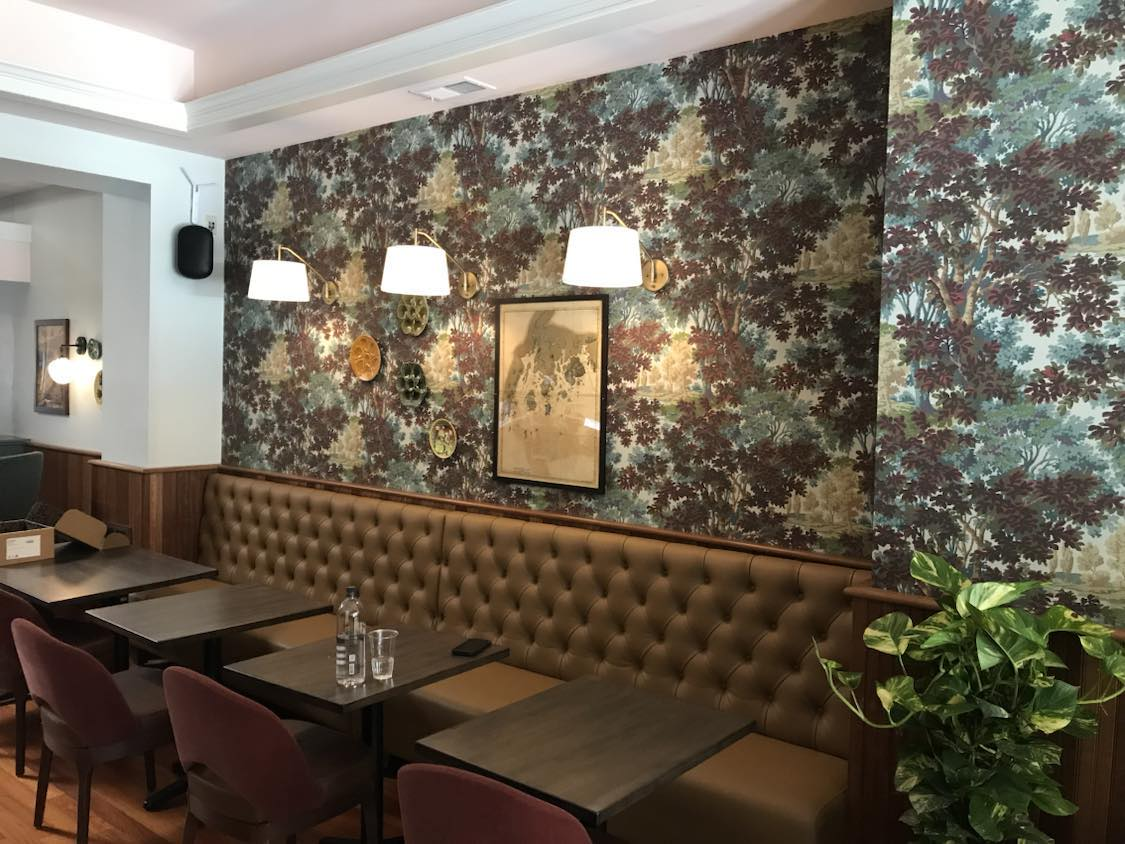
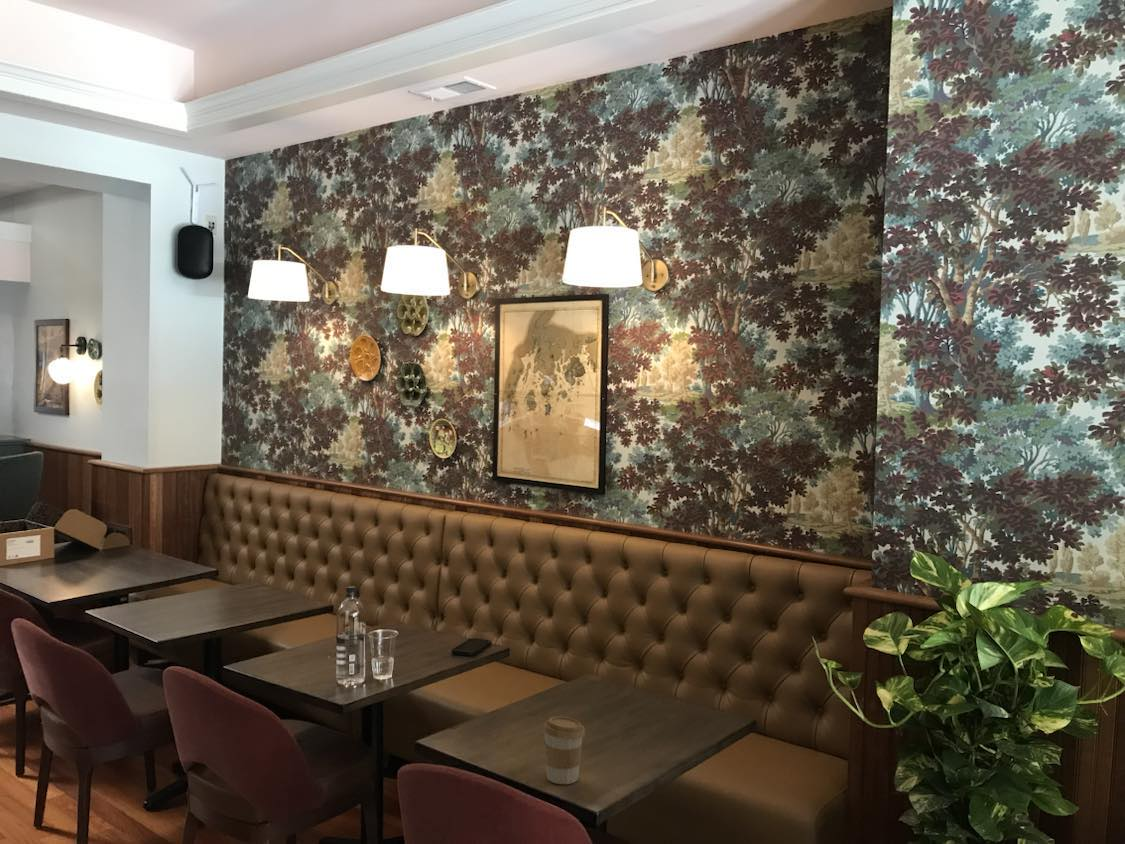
+ coffee cup [542,716,586,785]
